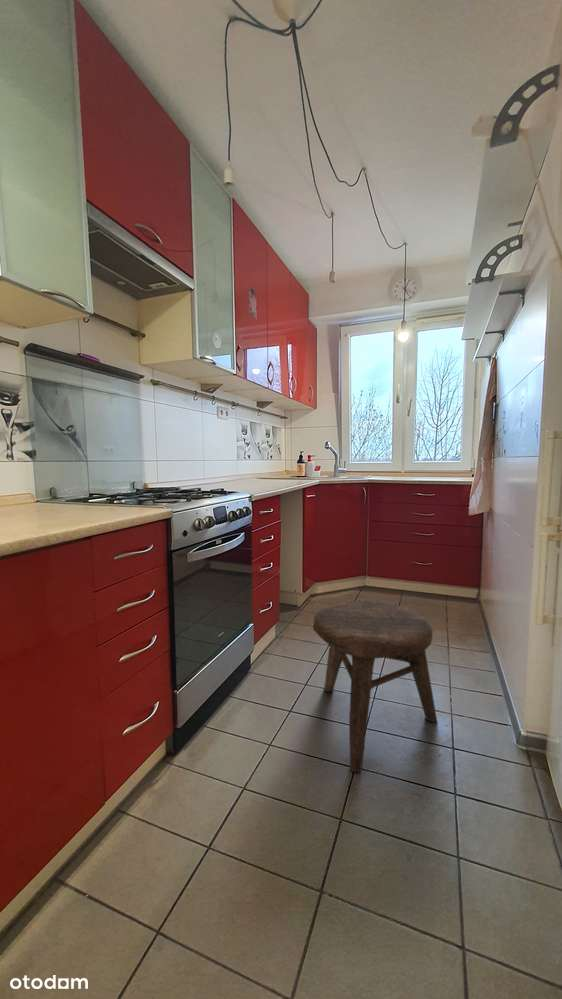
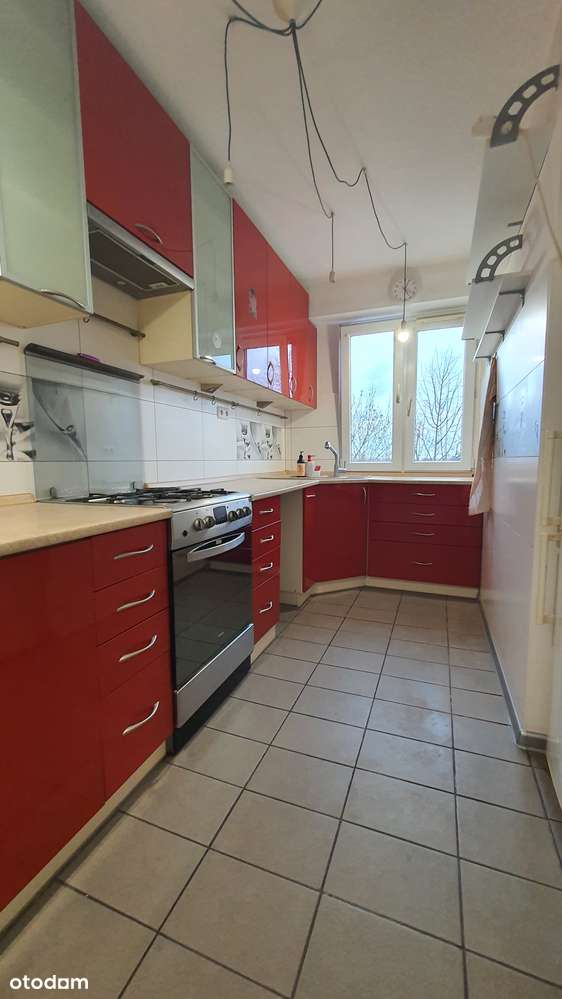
- stool [312,599,438,773]
